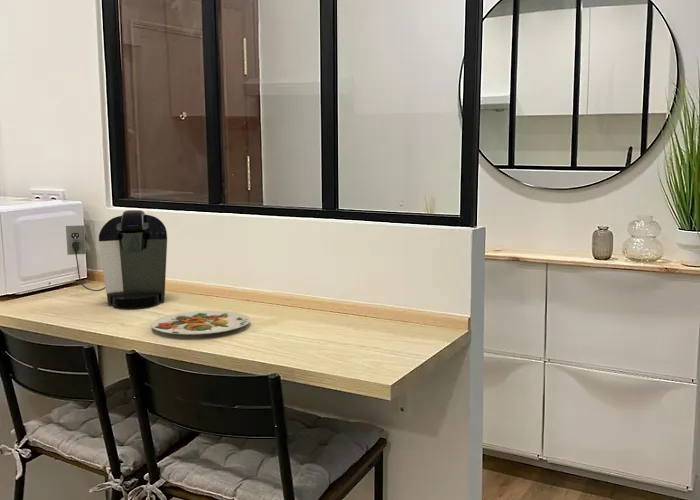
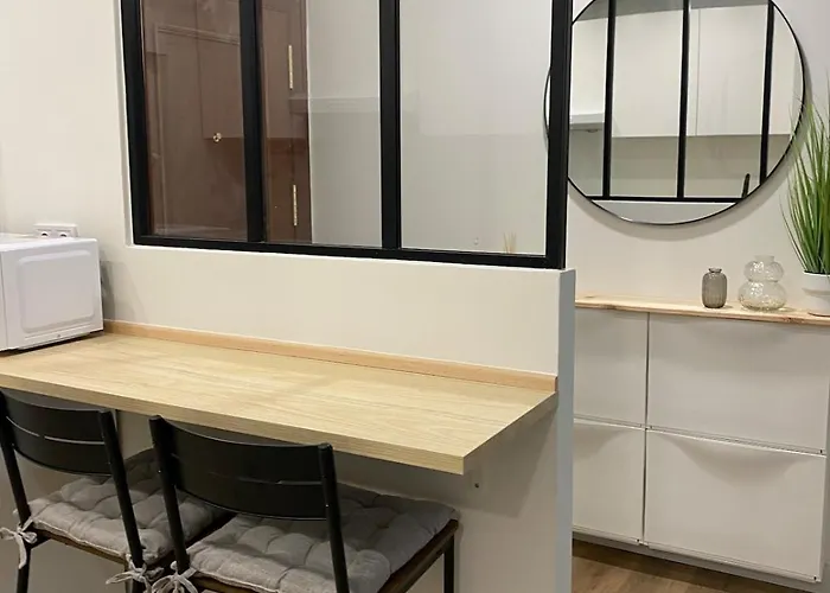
- coffee maker [65,209,168,309]
- plate [150,310,251,336]
